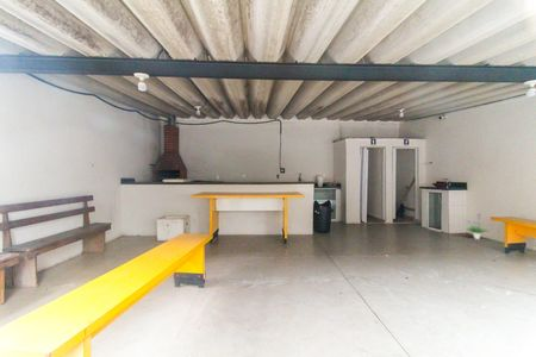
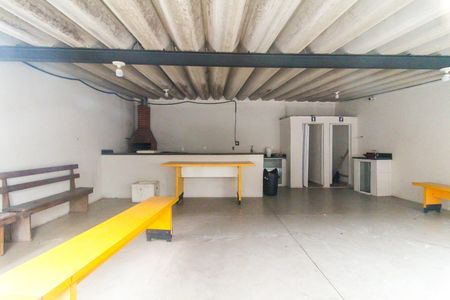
- potted plant [466,213,488,240]
